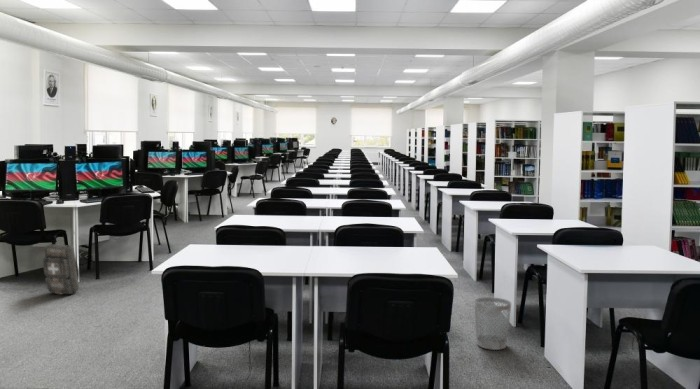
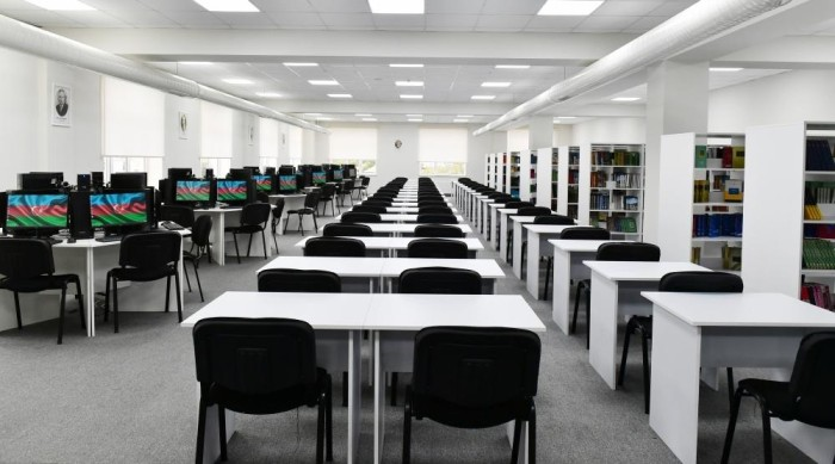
- backpack [42,242,80,296]
- wastebasket [474,296,512,351]
